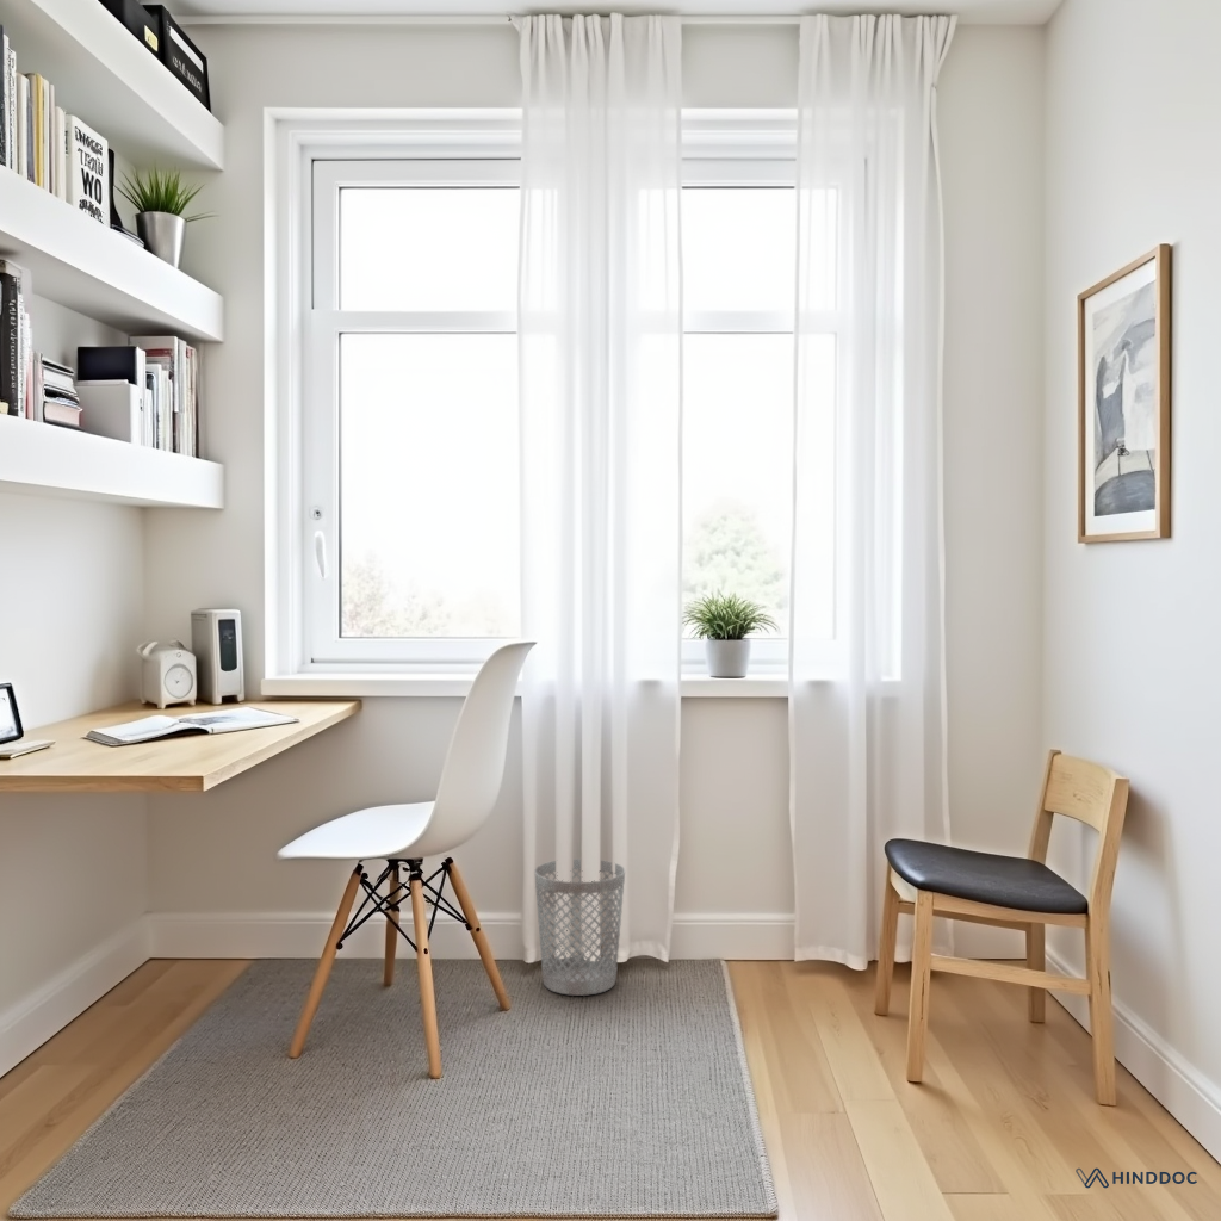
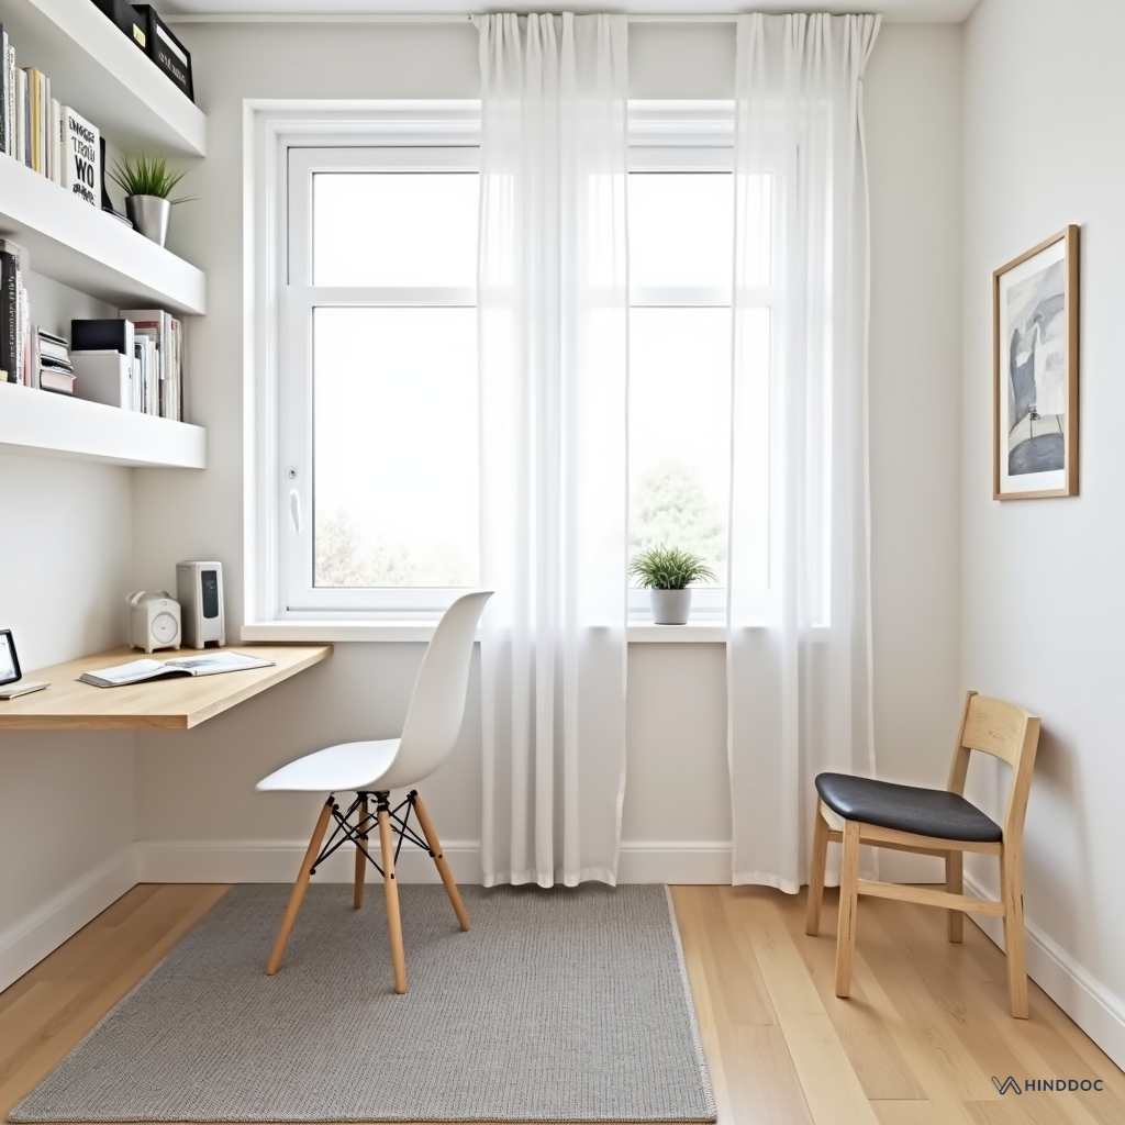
- wastebasket [533,857,626,997]
